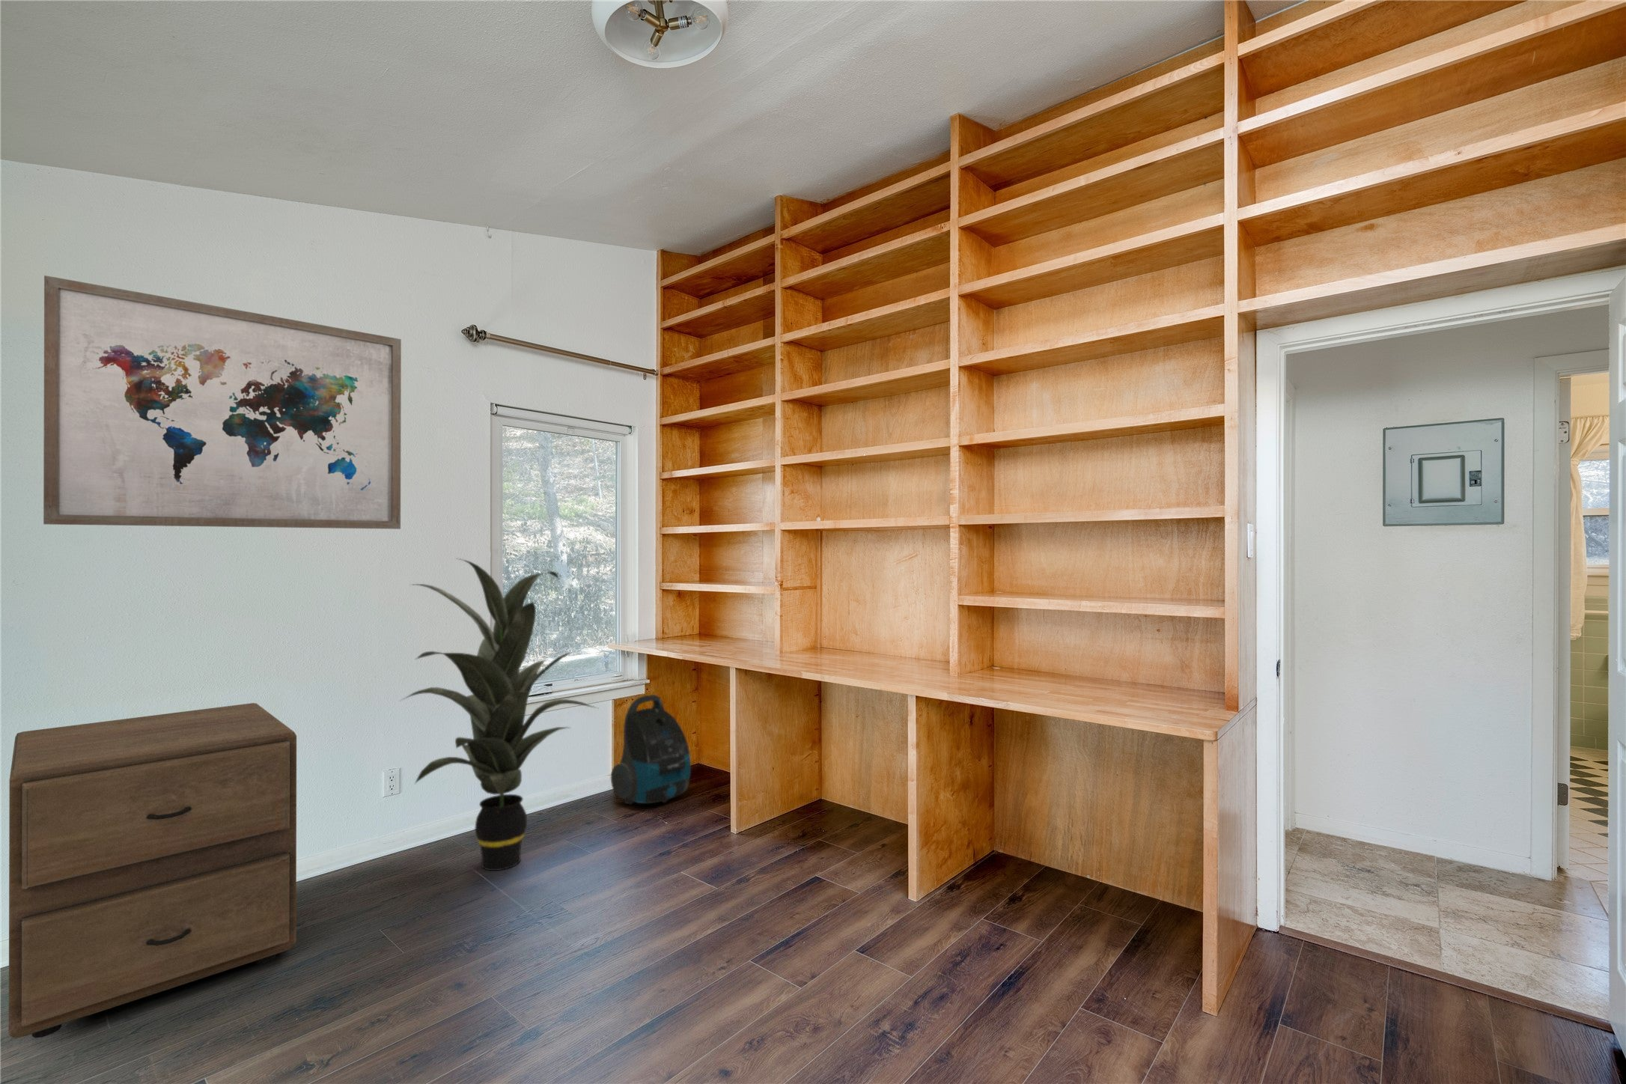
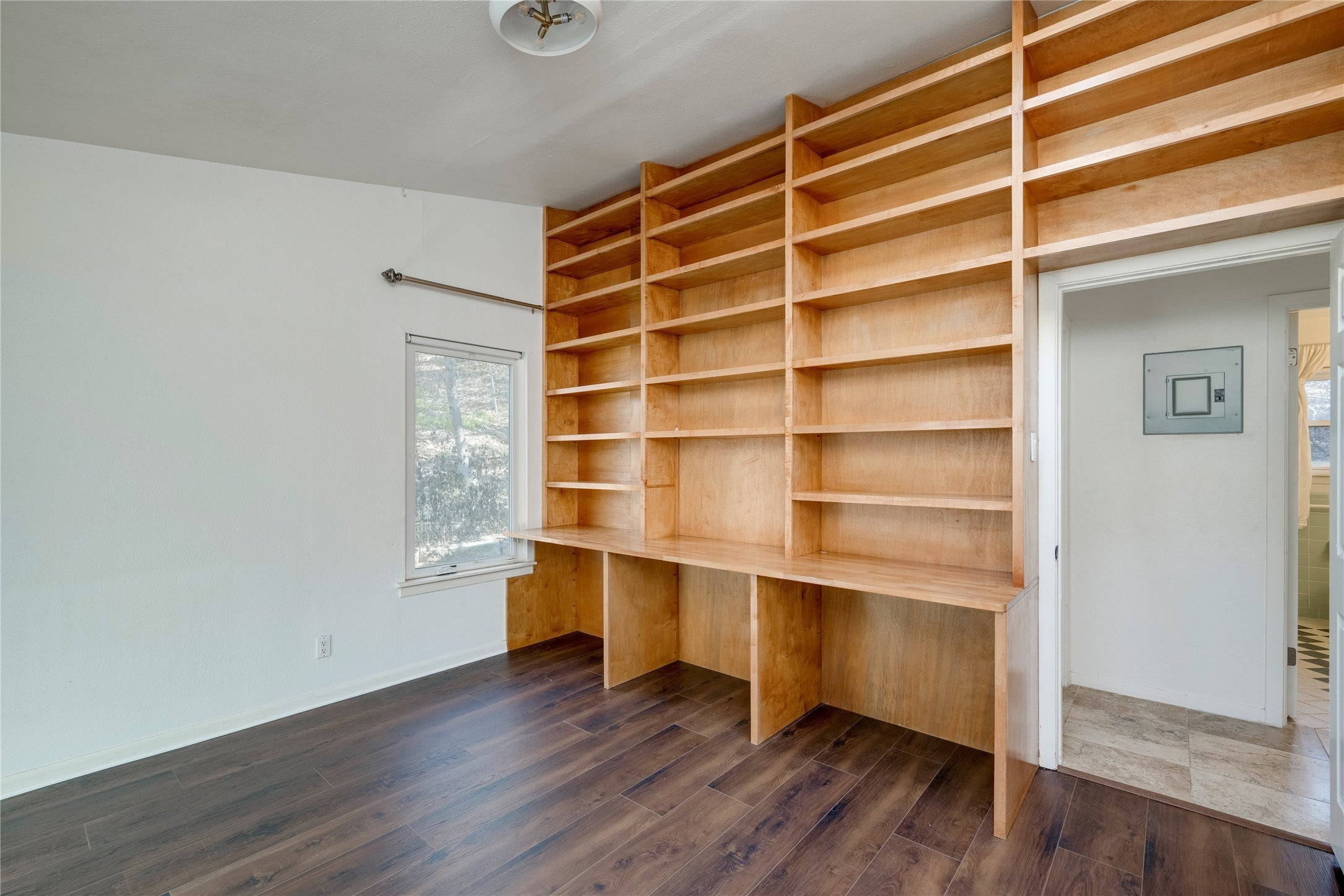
- indoor plant [399,558,598,871]
- filing cabinet [8,702,298,1039]
- vacuum cleaner [610,694,692,805]
- wall art [42,275,402,530]
